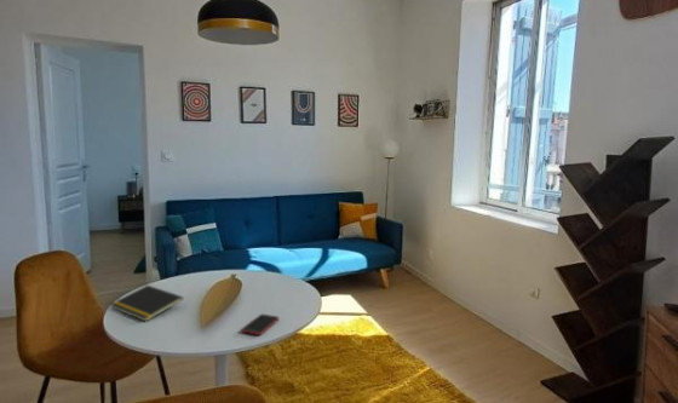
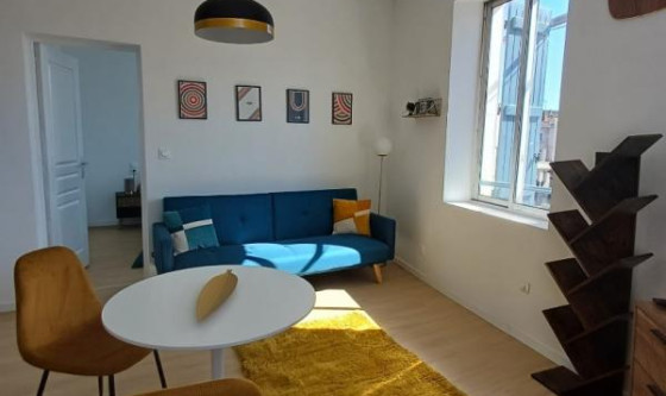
- notepad [109,284,184,323]
- cell phone [240,313,280,336]
